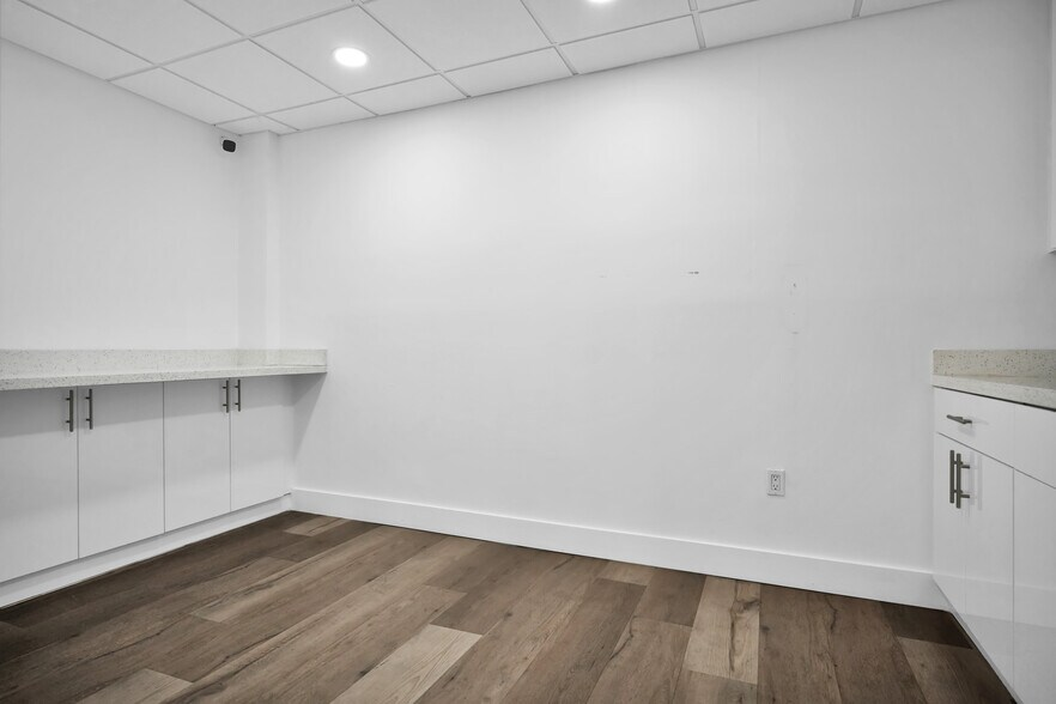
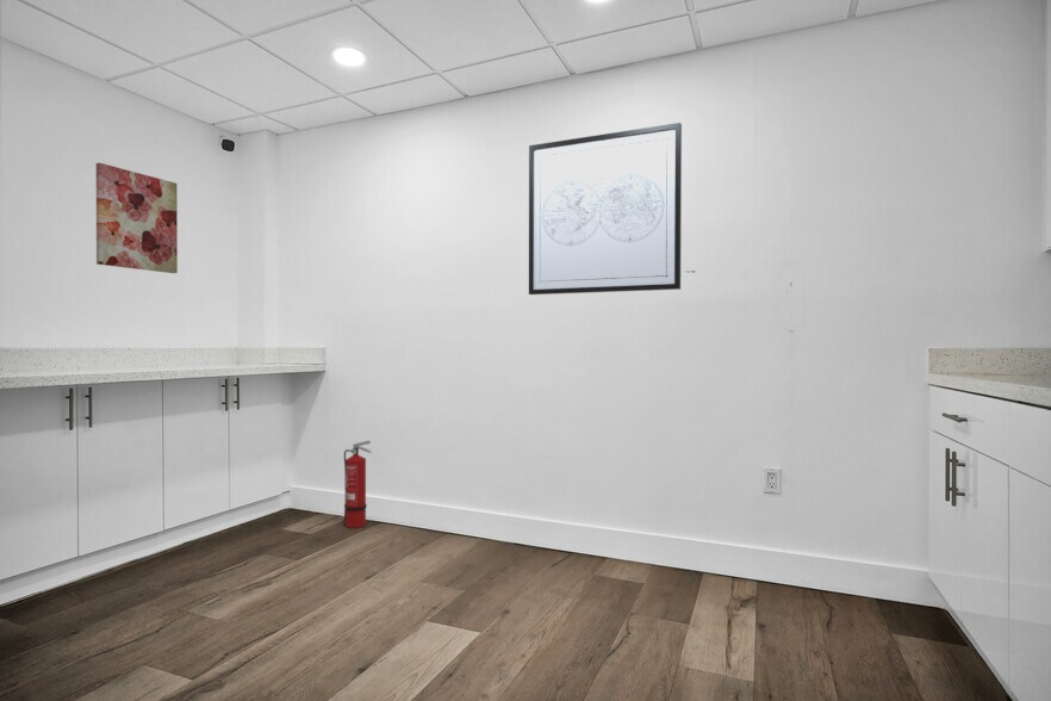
+ wall art [95,161,179,274]
+ fire extinguisher [343,439,373,529]
+ wall art [528,122,683,296]
